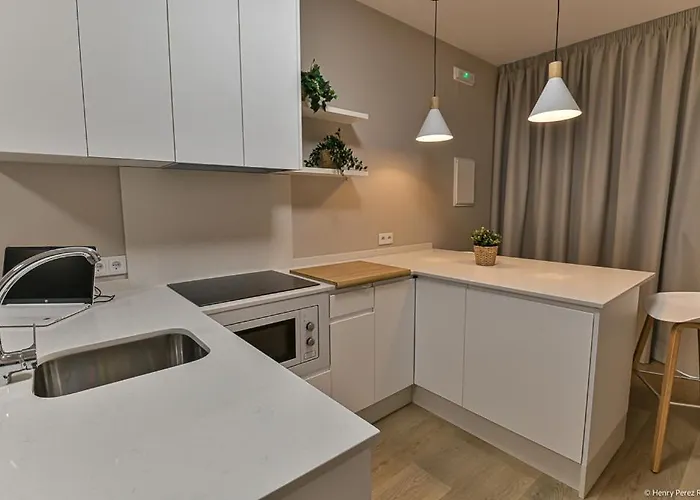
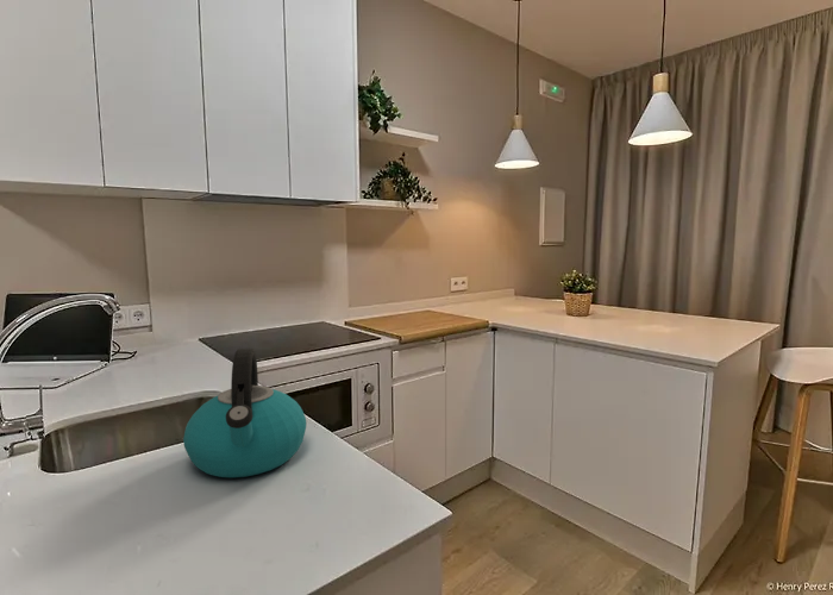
+ kettle [182,347,307,478]
